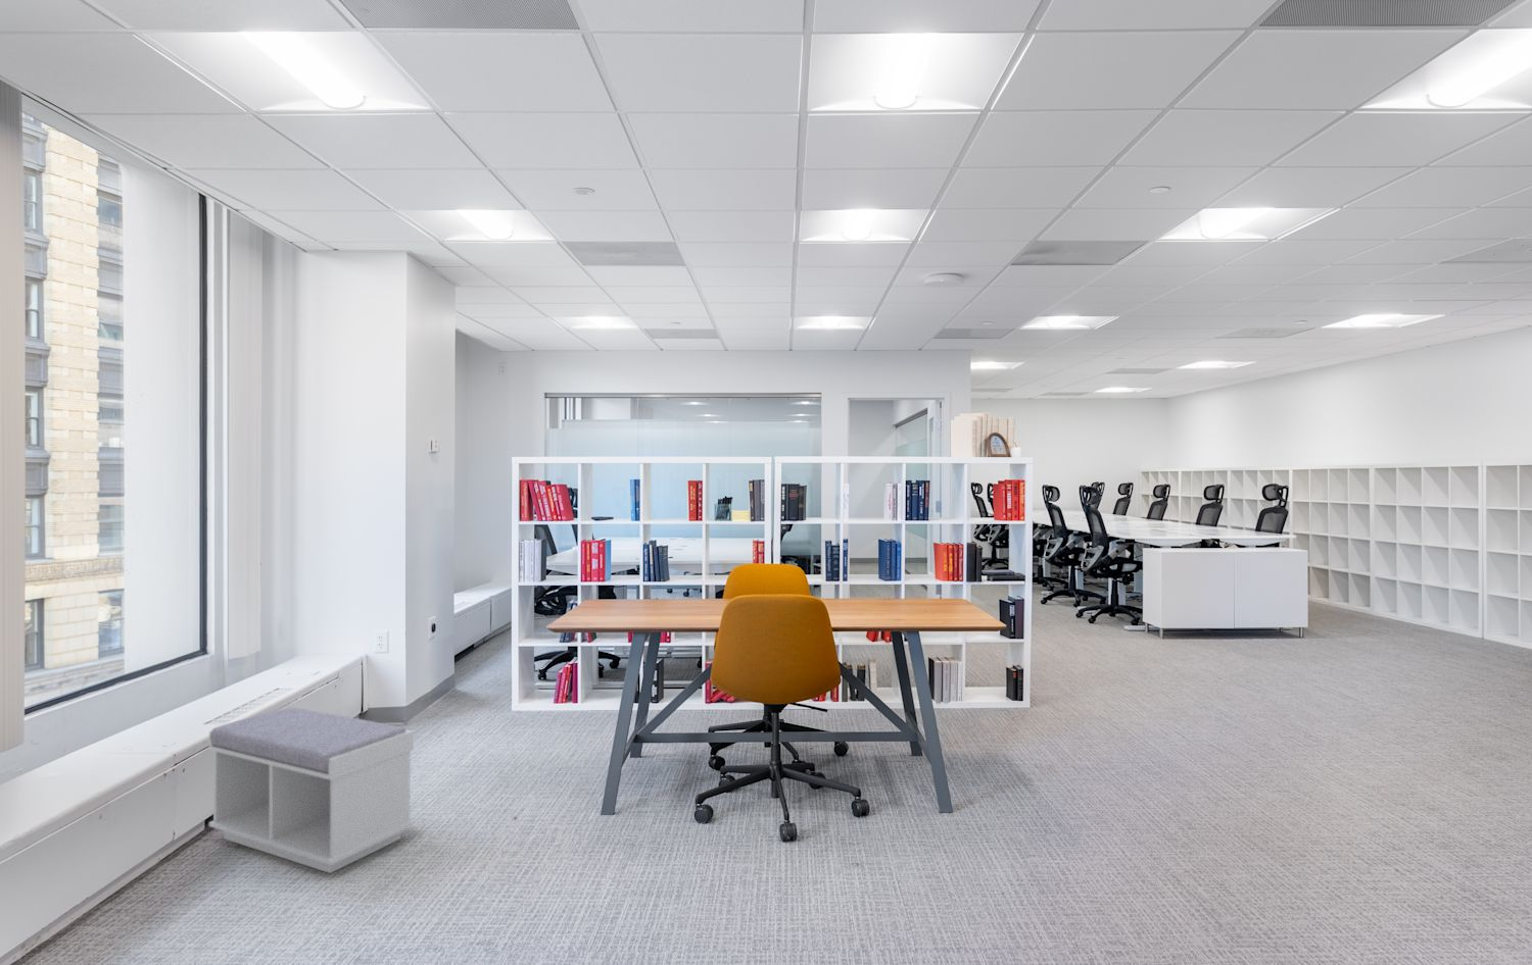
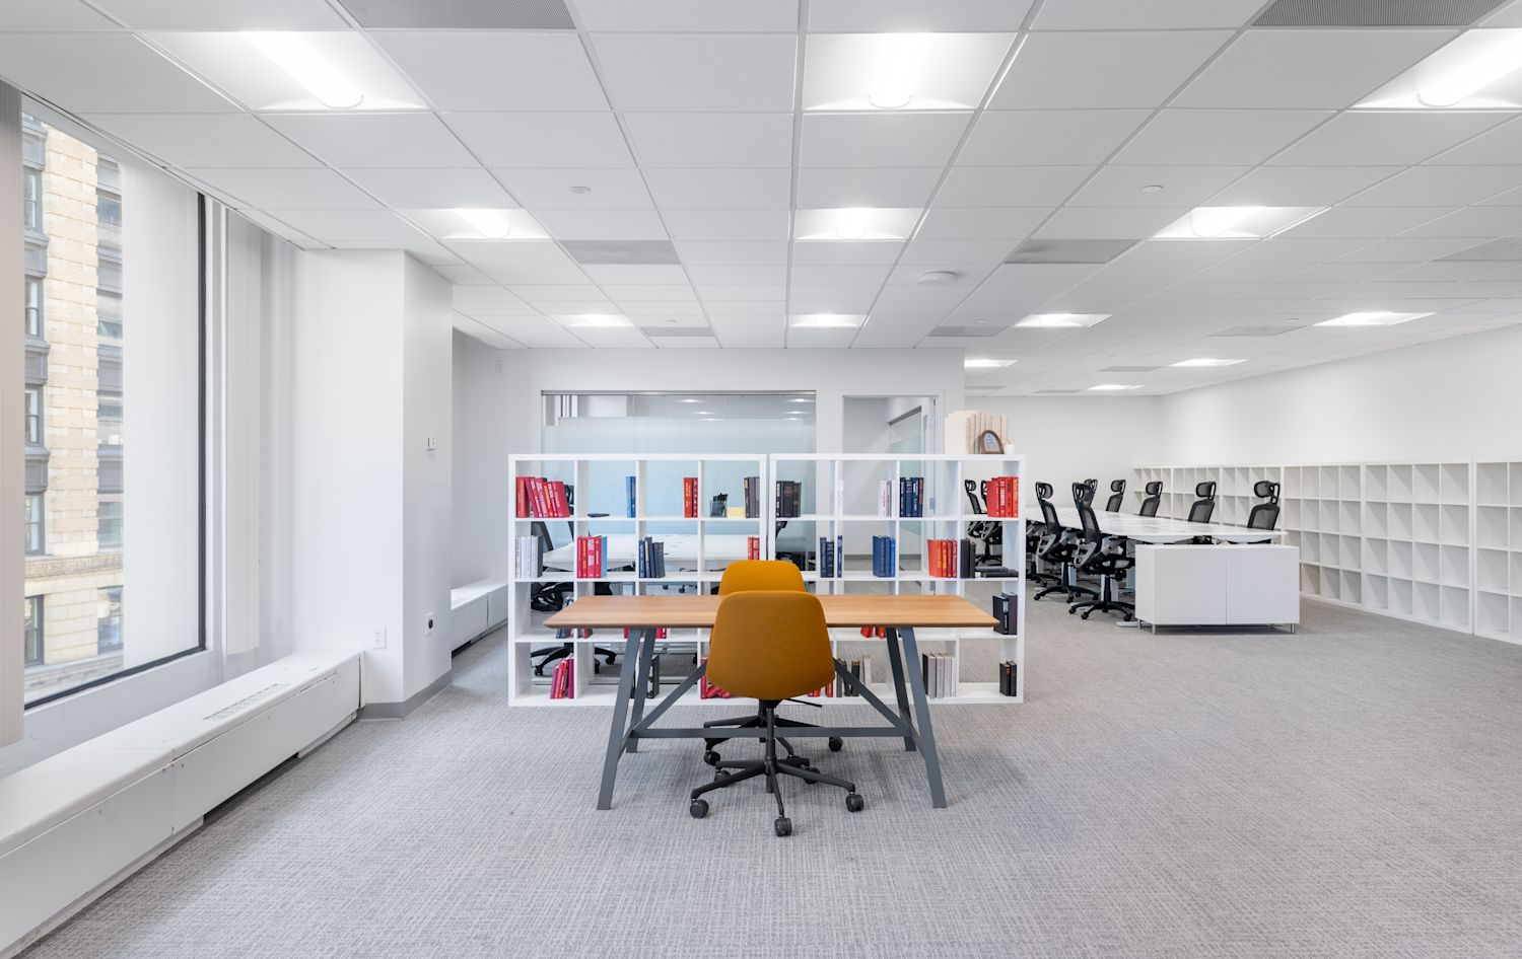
- bench [208,707,415,874]
